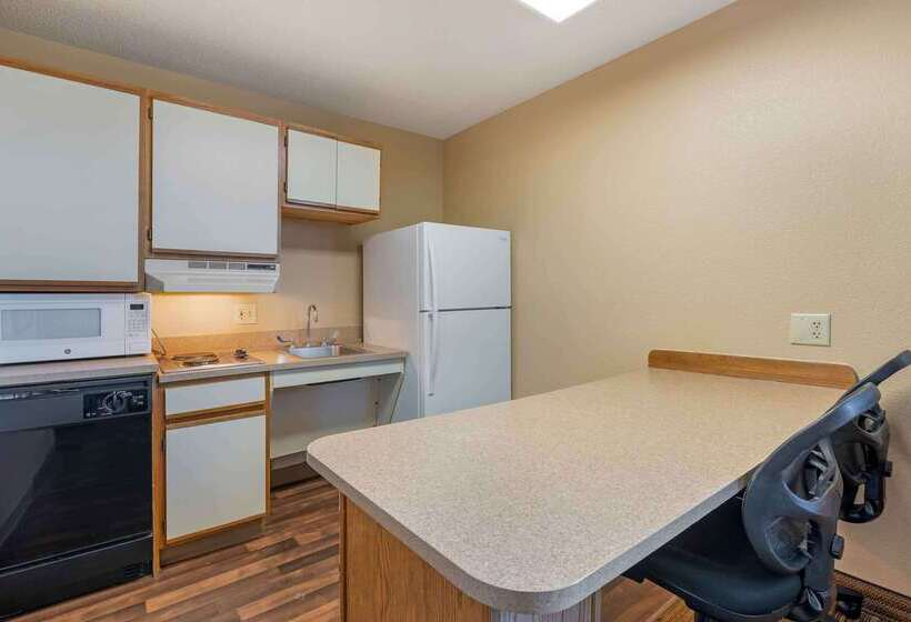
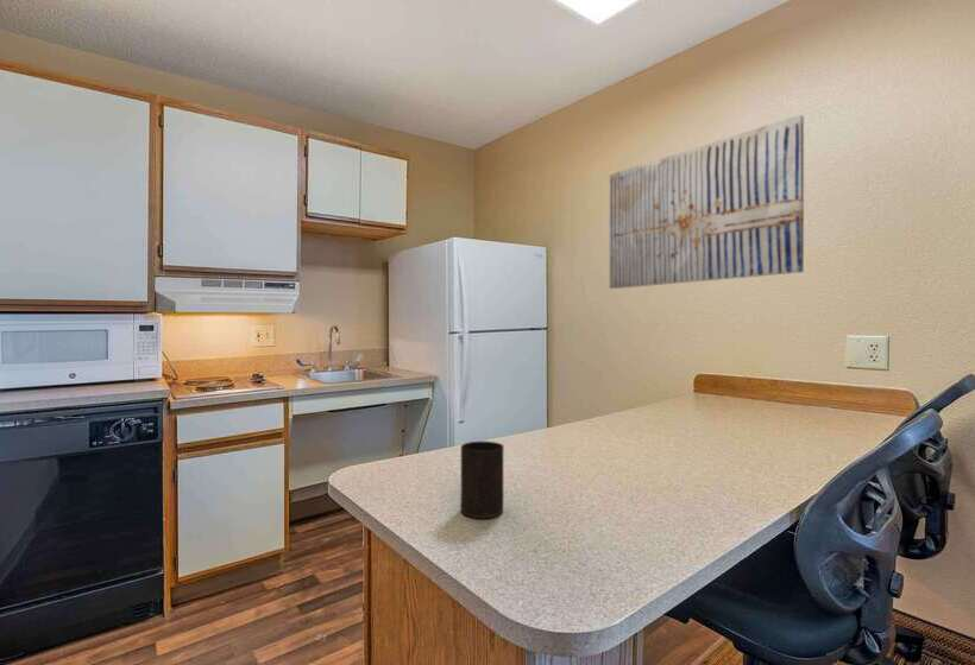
+ wall art [609,114,805,290]
+ cup [460,441,504,519]
